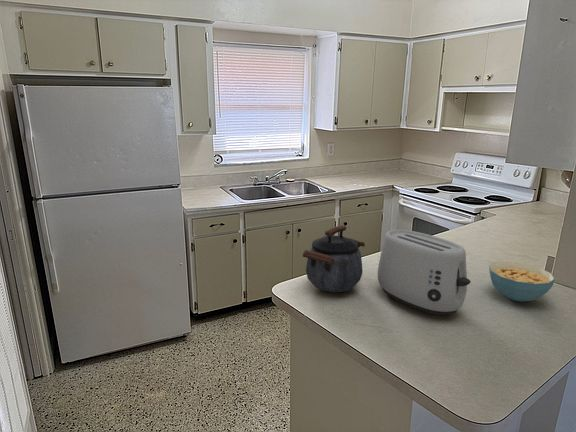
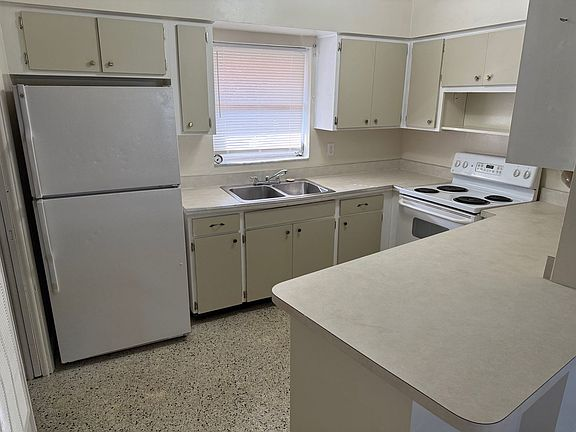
- kettle [302,224,366,293]
- cereal bowl [488,261,556,303]
- toaster [377,229,472,316]
